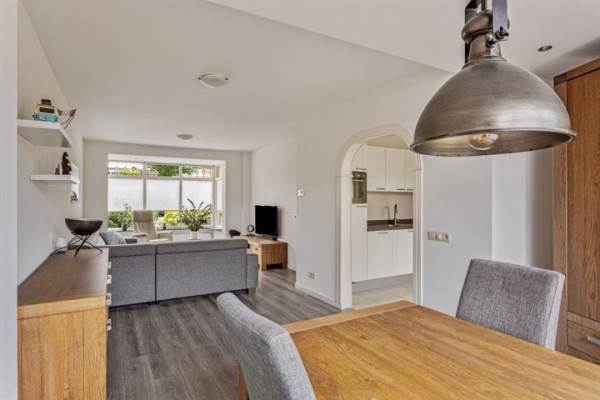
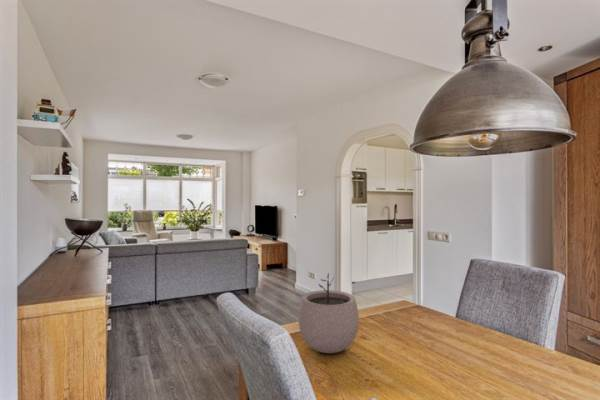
+ plant pot [297,272,360,354]
